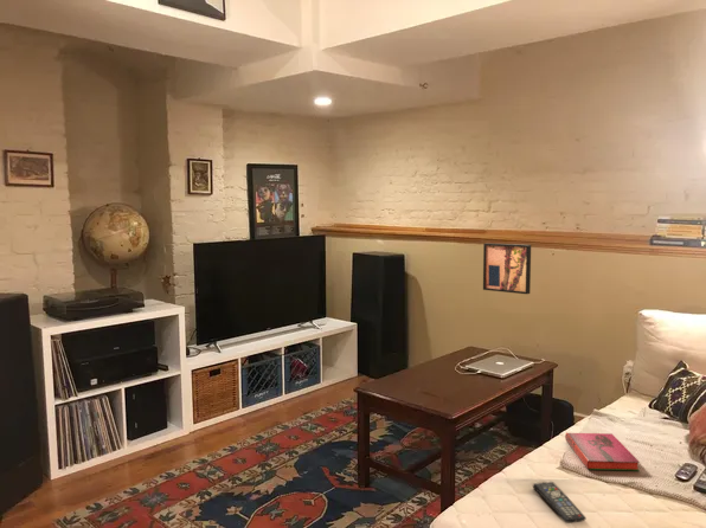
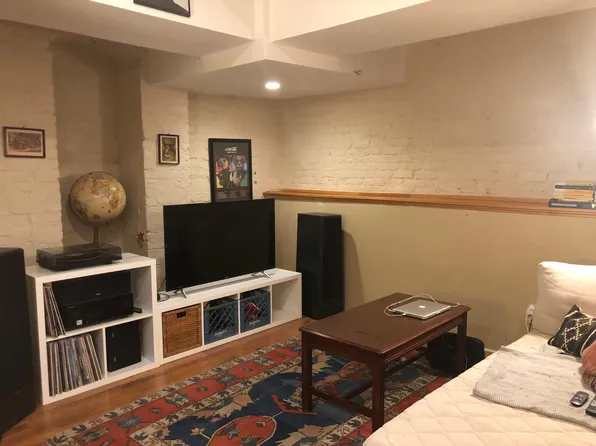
- hardback book [564,431,641,471]
- wall art [482,242,532,295]
- remote control [532,481,588,524]
